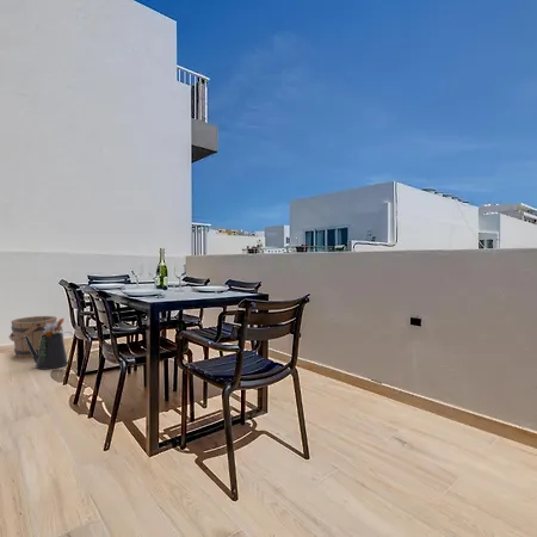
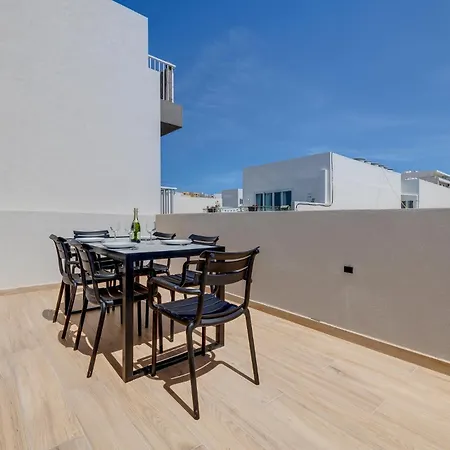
- bucket [7,315,57,359]
- watering can [24,317,75,371]
